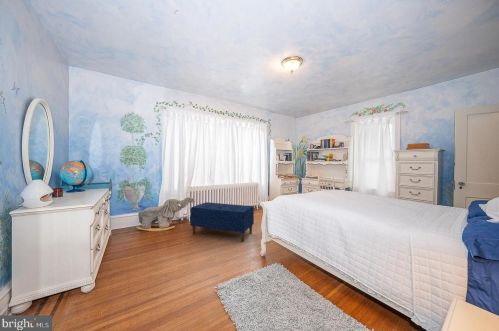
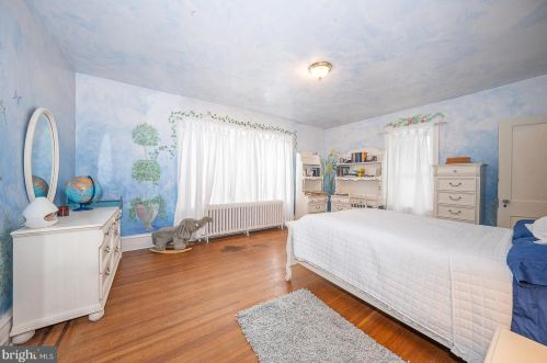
- bench [189,201,255,243]
